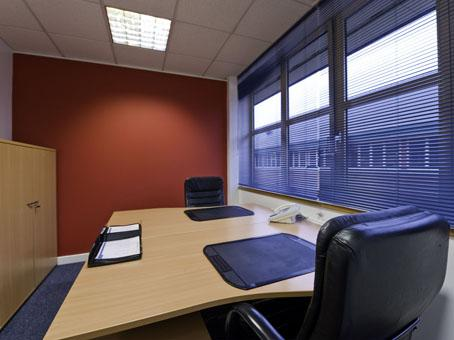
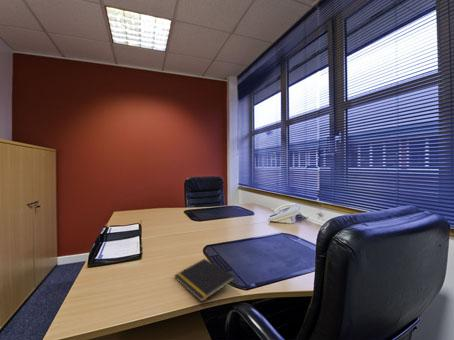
+ notepad [173,258,236,303]
